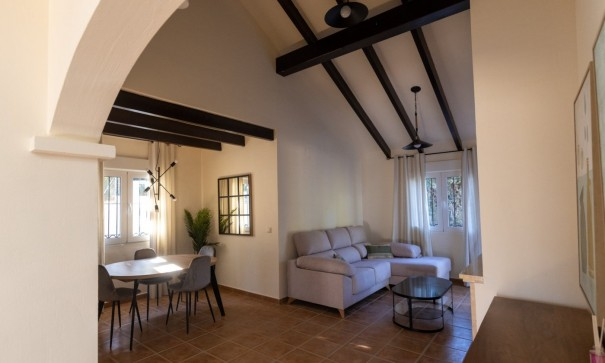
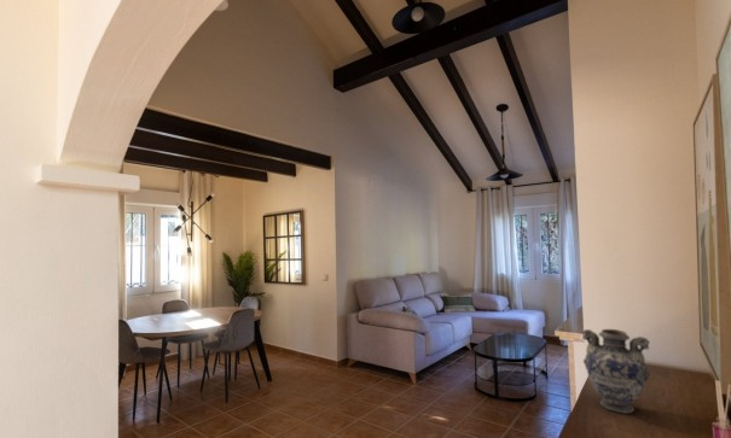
+ decorative vase [581,328,651,415]
